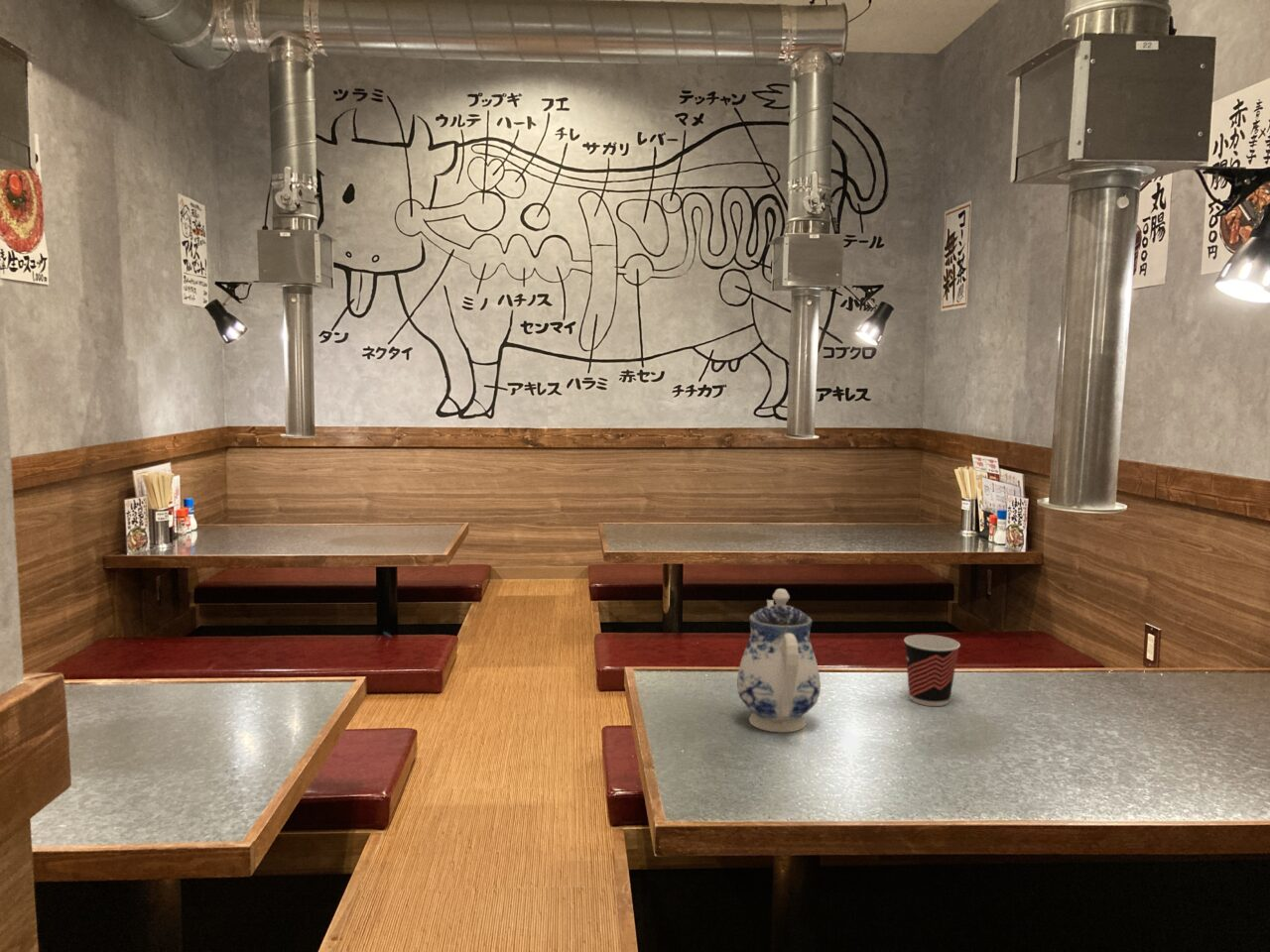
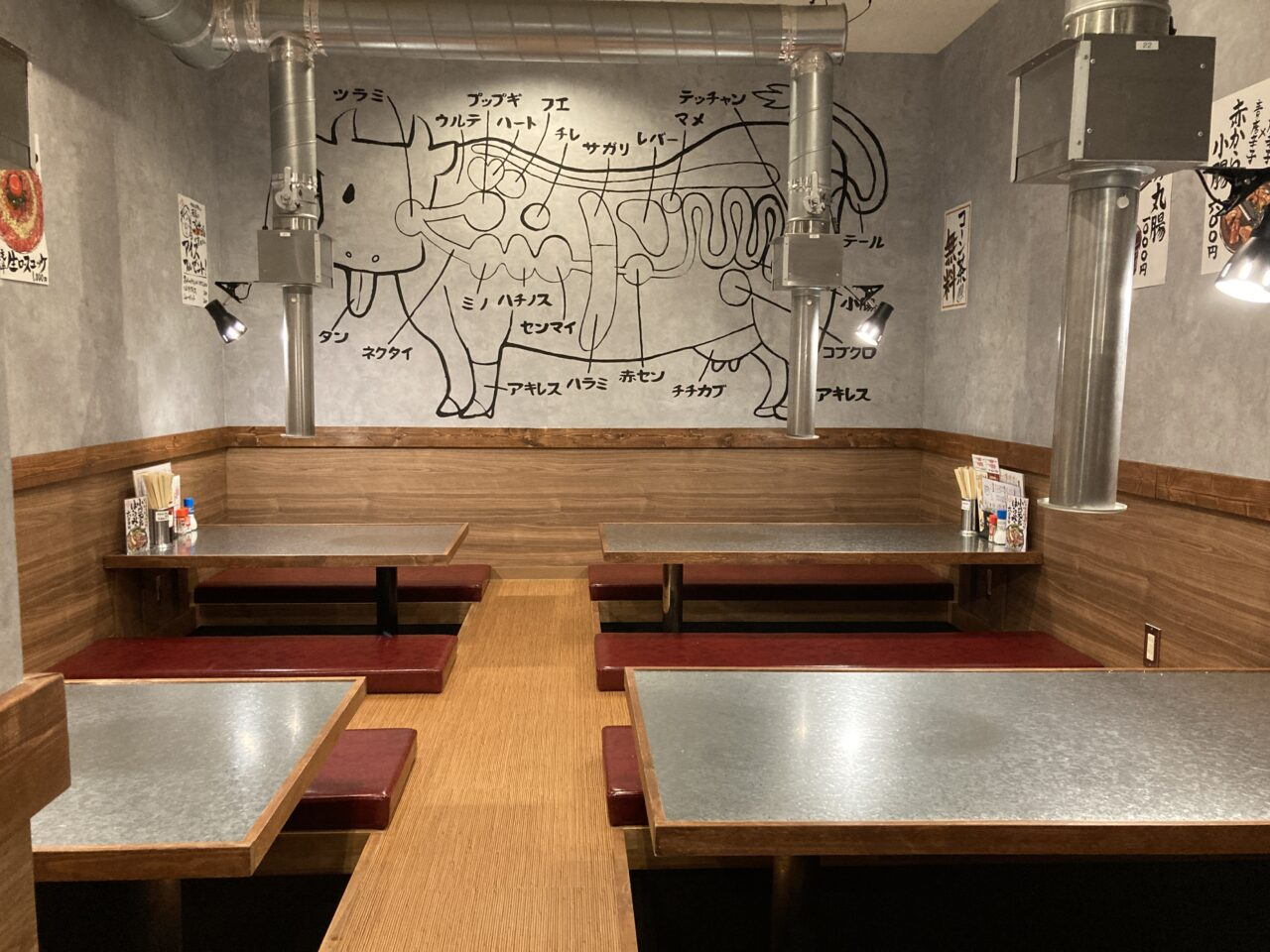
- teapot [736,588,822,734]
- cup [903,634,961,707]
